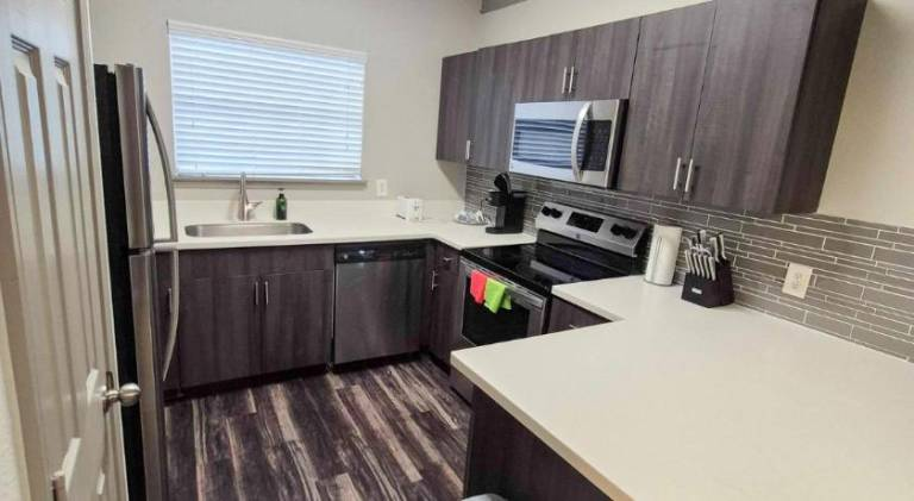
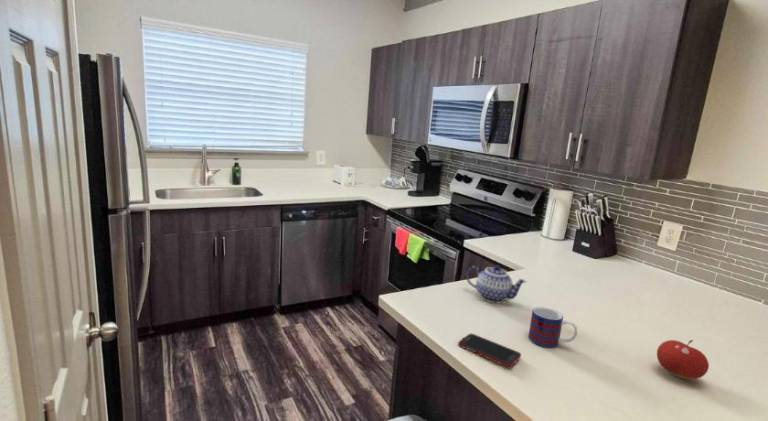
+ teapot [465,264,528,304]
+ cell phone [457,333,522,368]
+ mug [527,306,578,348]
+ fruit [656,339,710,381]
